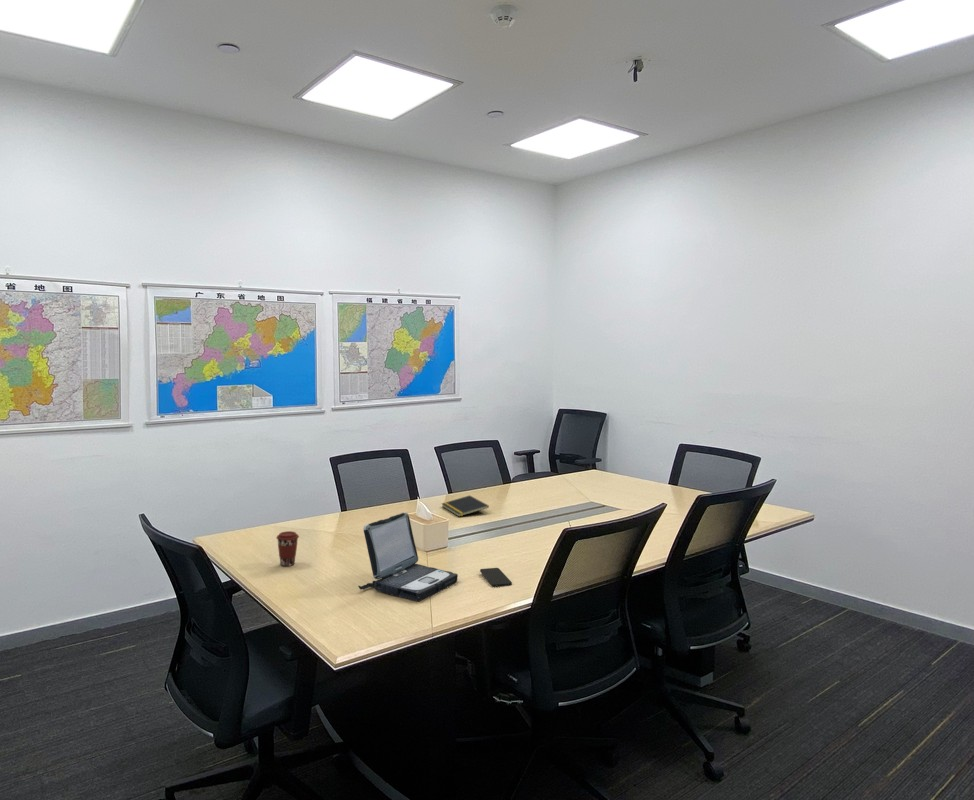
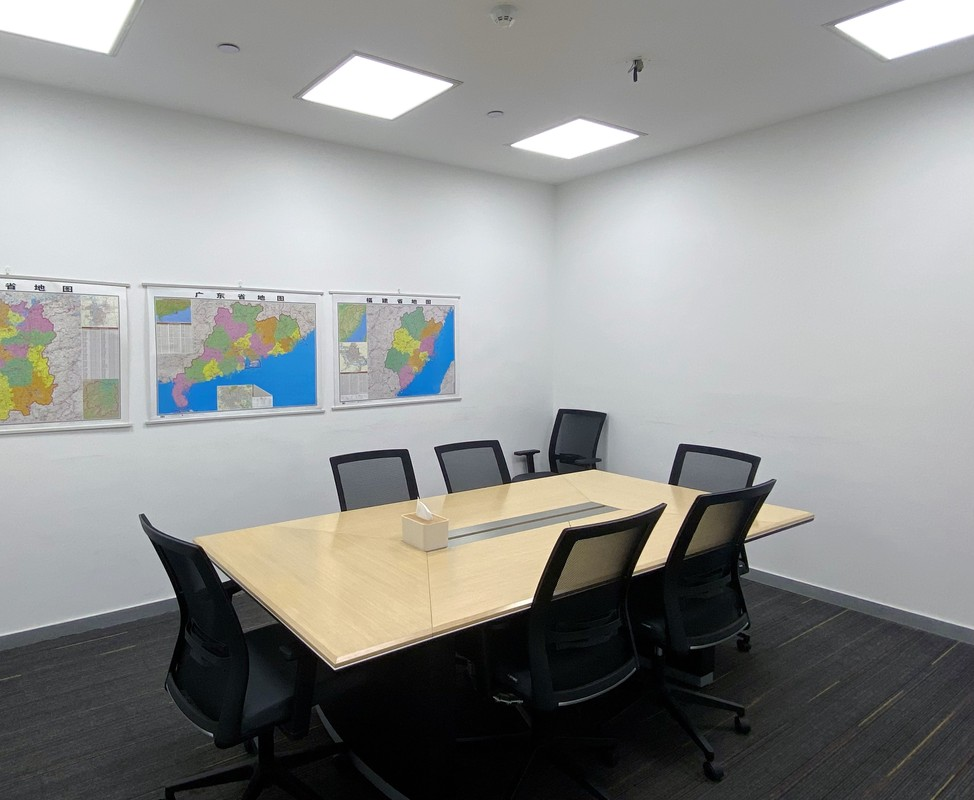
- smartphone [479,567,513,587]
- notepad [441,494,490,518]
- laptop [357,511,459,602]
- coffee cup [275,530,300,567]
